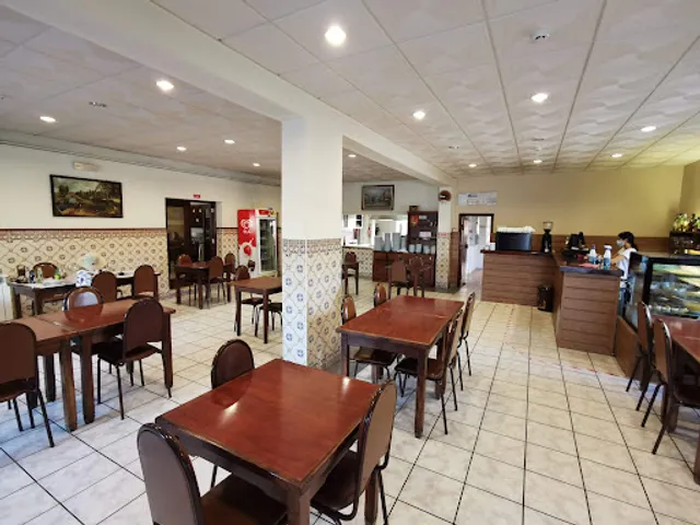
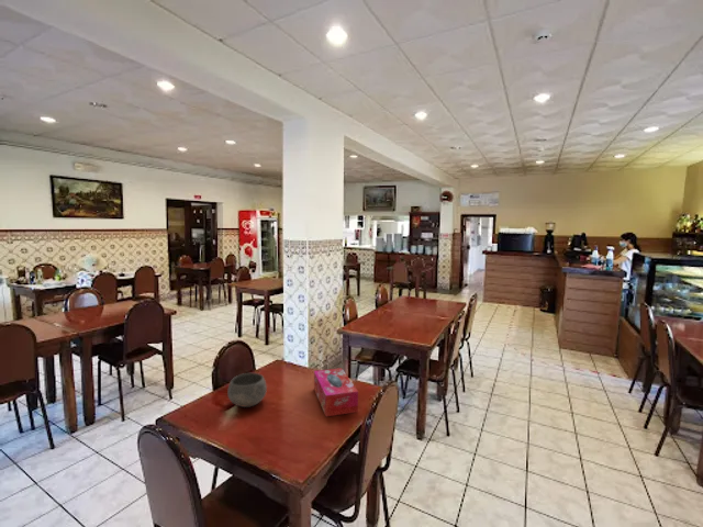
+ tissue box [313,367,359,417]
+ bowl [226,372,268,408]
